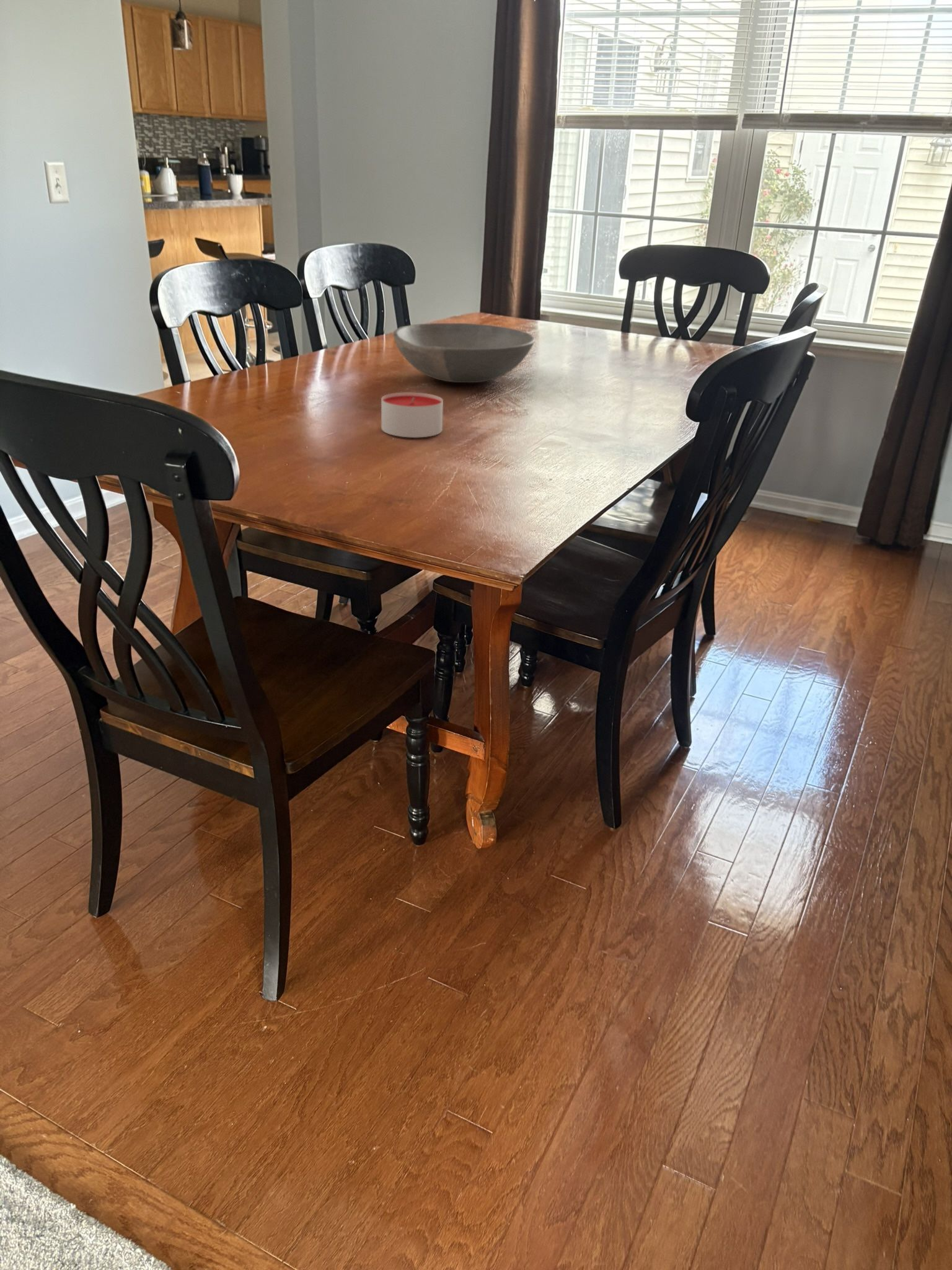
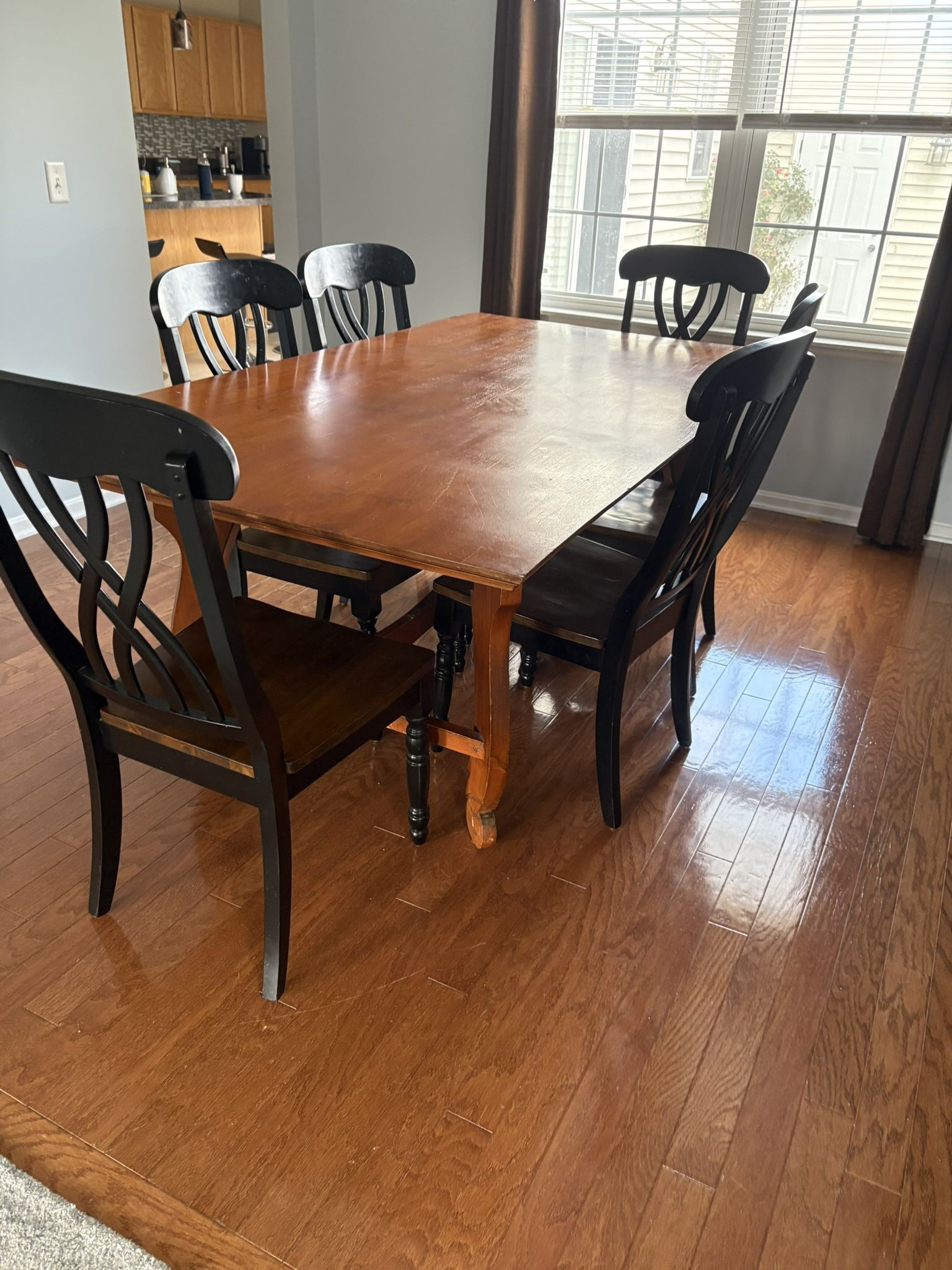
- candle [381,392,444,438]
- bowl [393,322,536,383]
